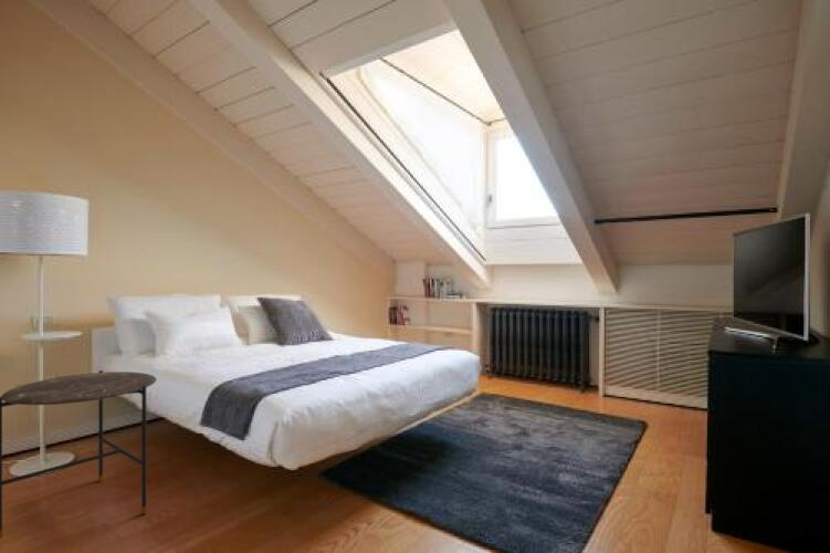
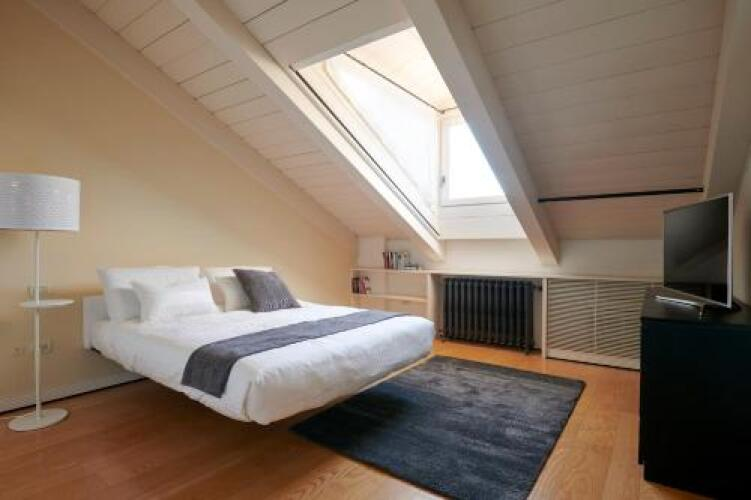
- side table [0,369,158,540]
